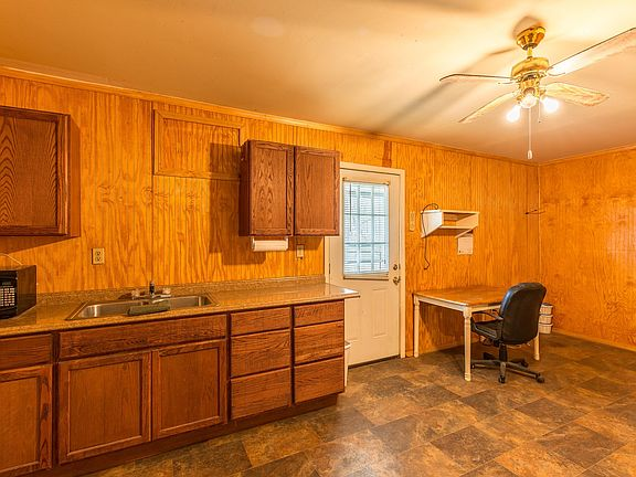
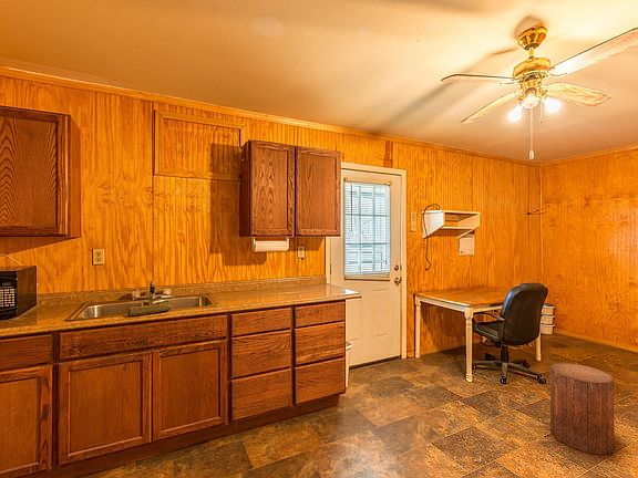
+ stool [549,362,616,456]
